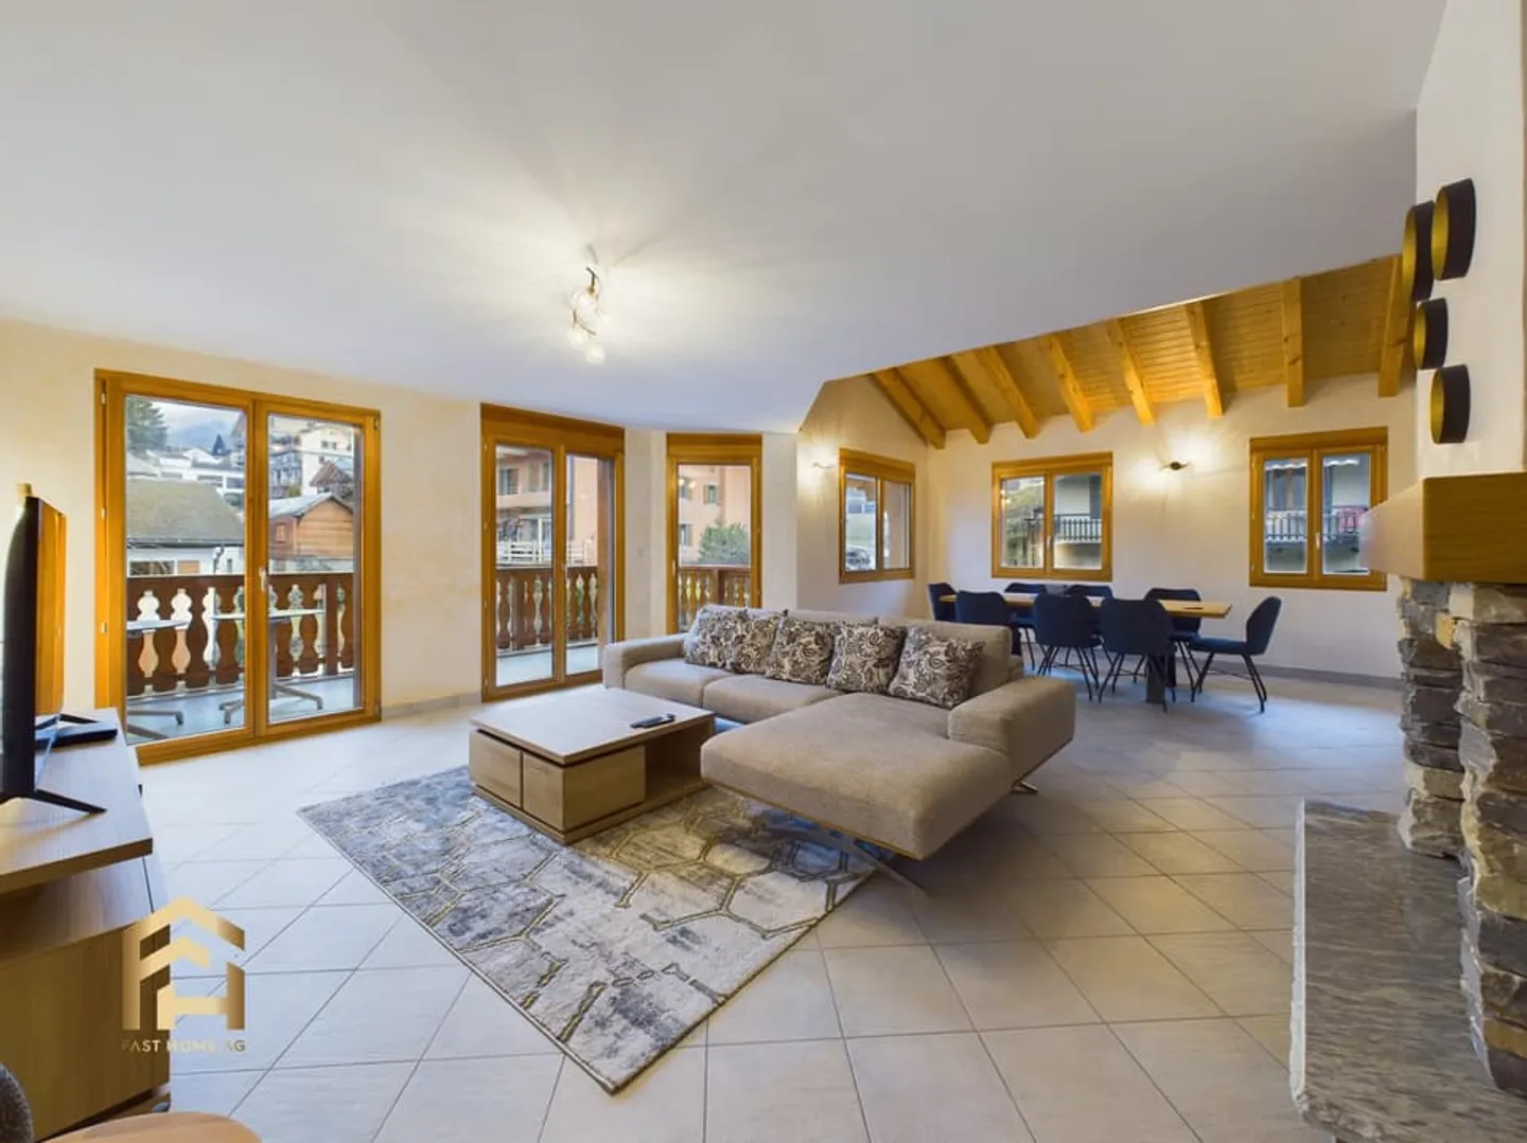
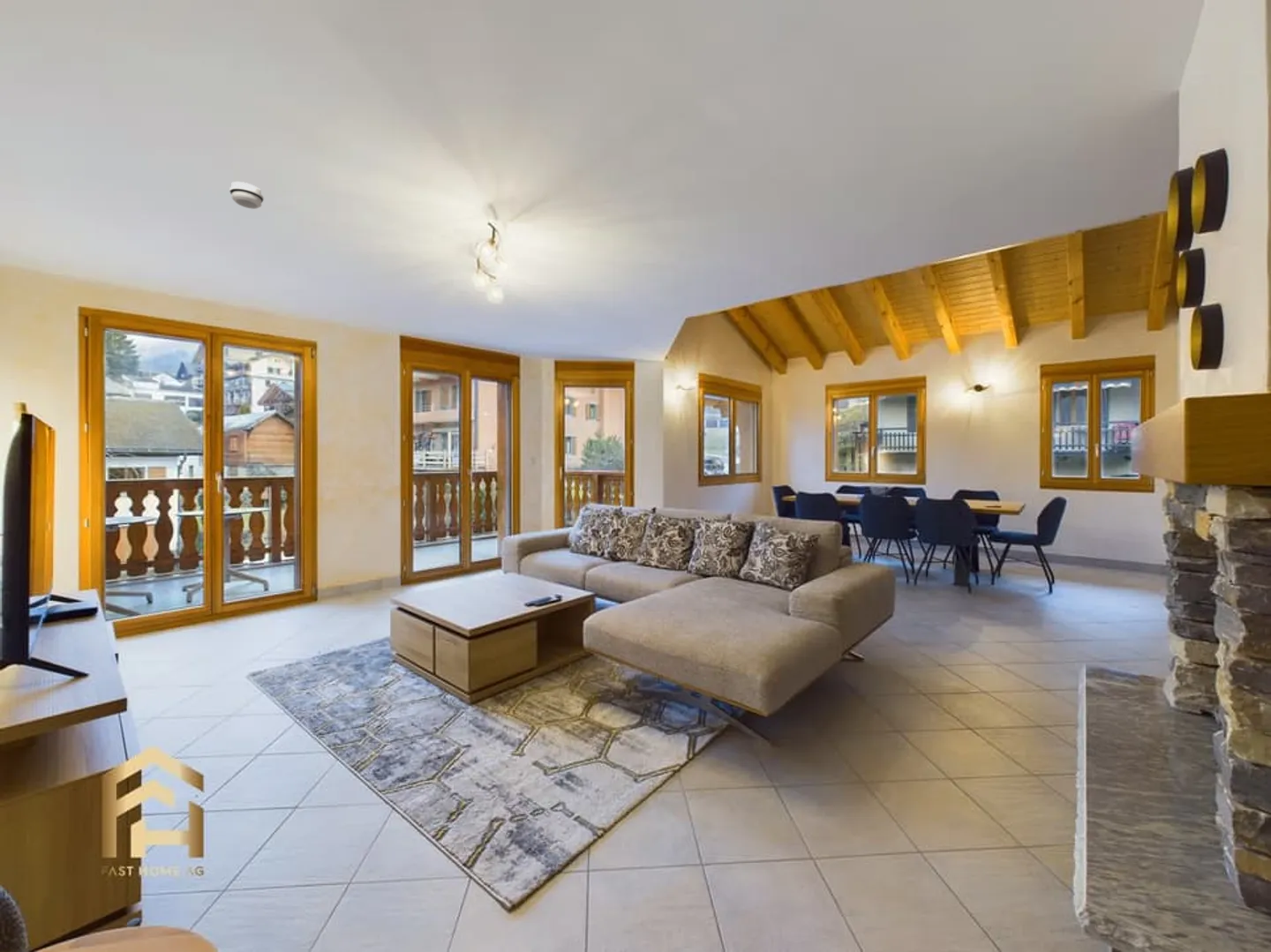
+ smoke detector [229,181,265,210]
